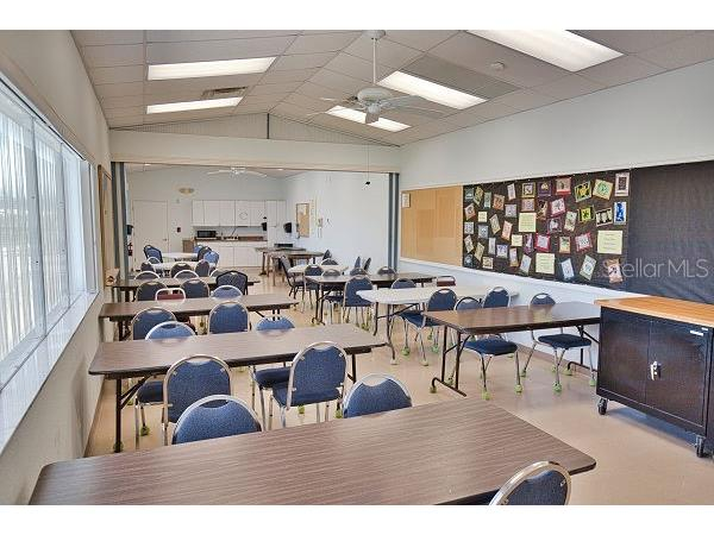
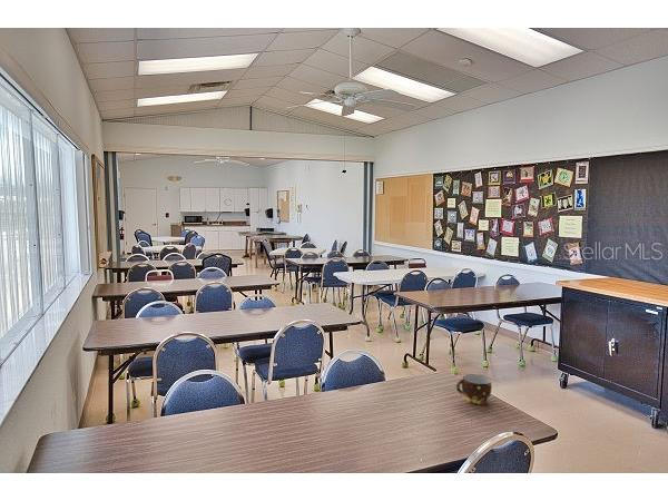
+ cup [455,373,493,405]
